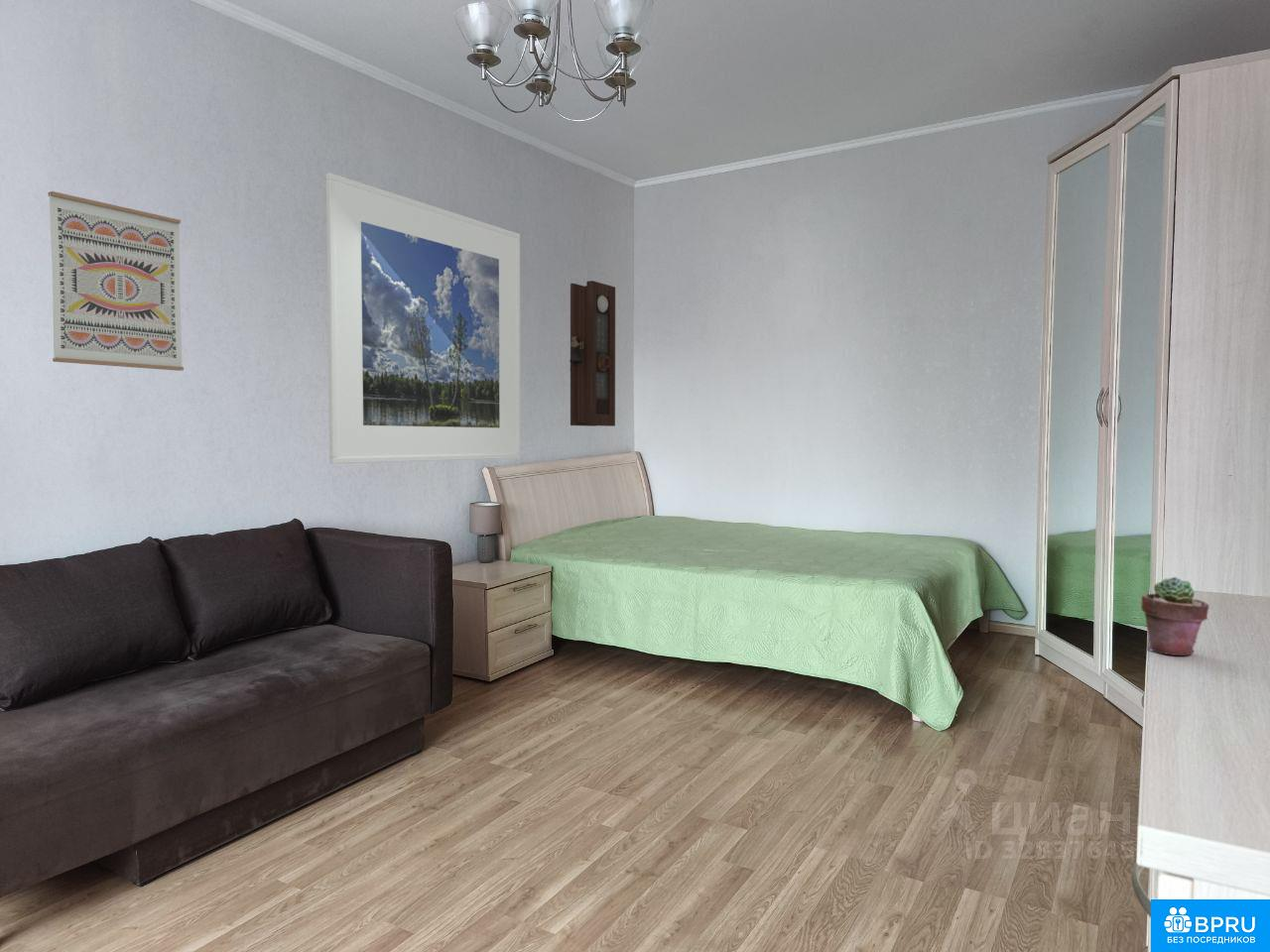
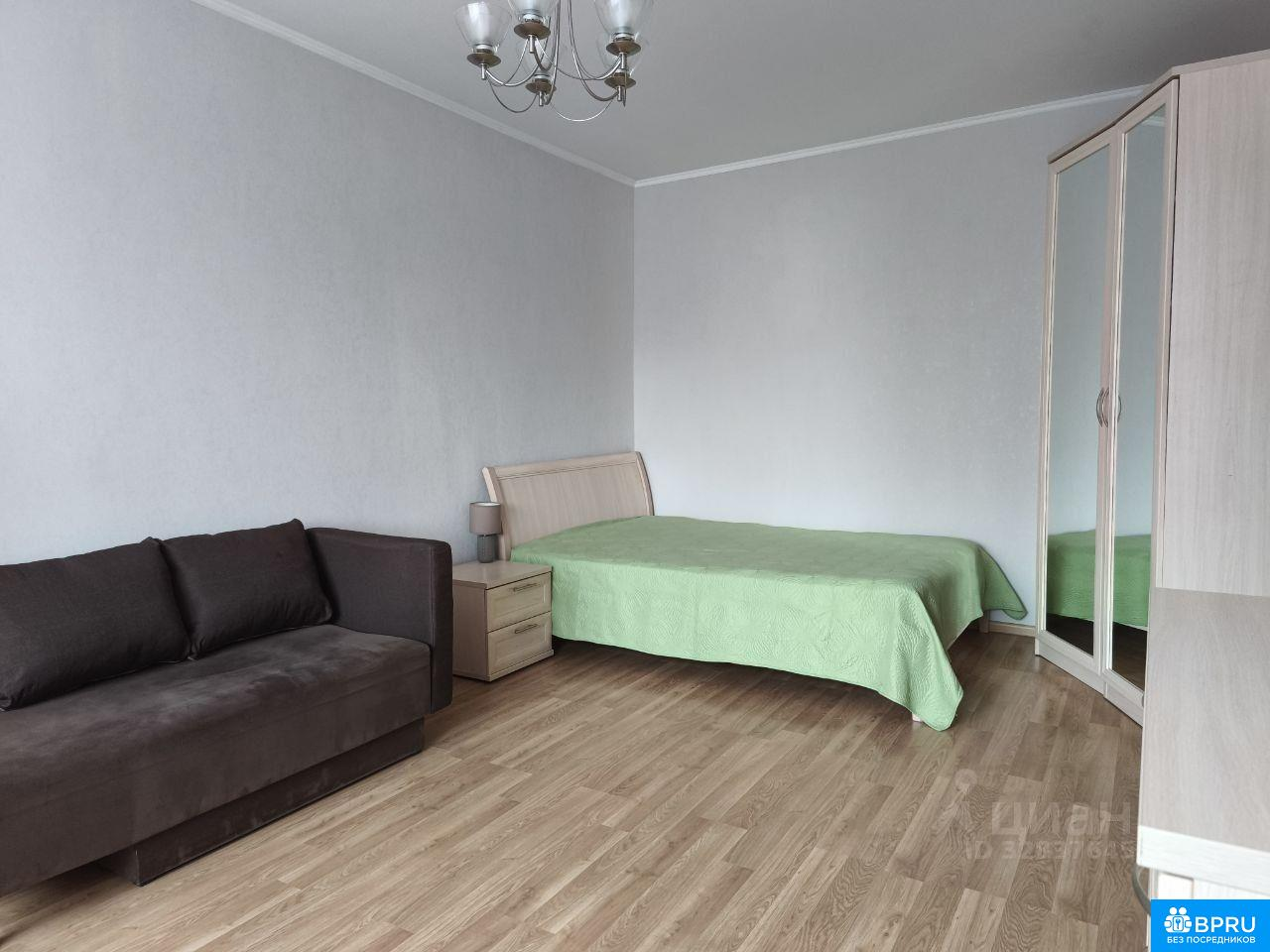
- pendulum clock [569,280,616,427]
- wall art [47,190,185,372]
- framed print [324,172,522,464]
- potted succulent [1140,576,1209,656]
